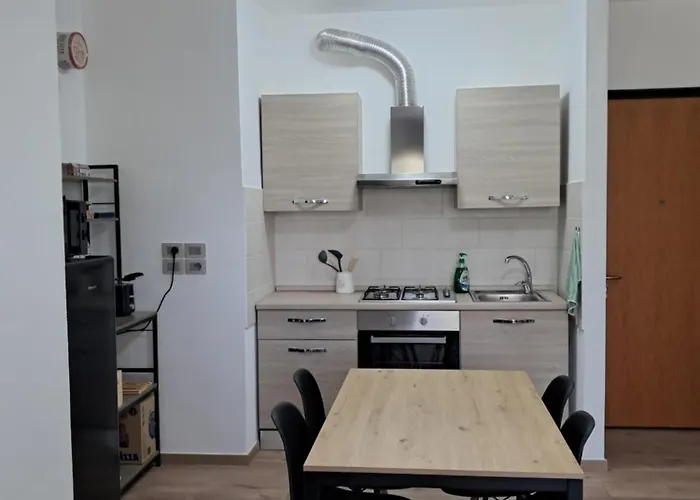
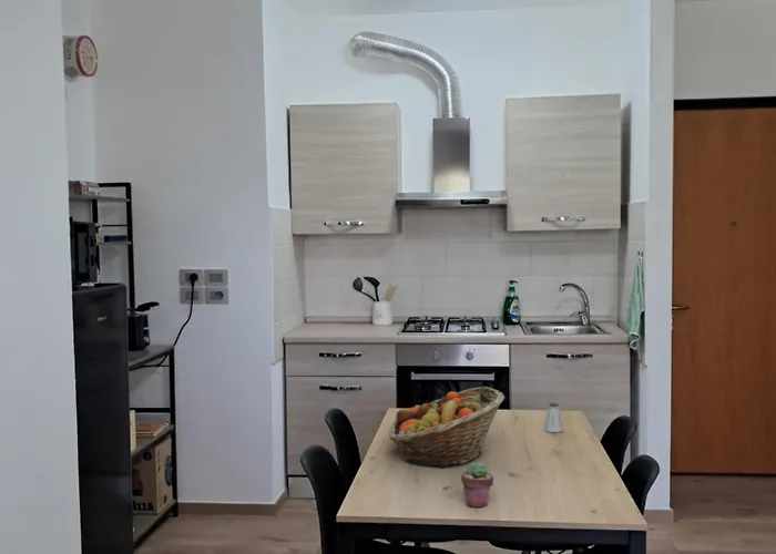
+ potted succulent [460,460,494,509]
+ fruit basket [388,386,506,469]
+ saltshaker [543,402,564,433]
